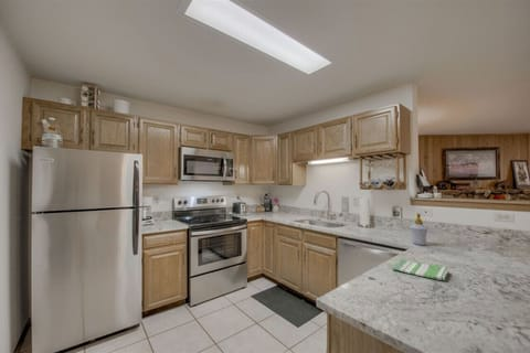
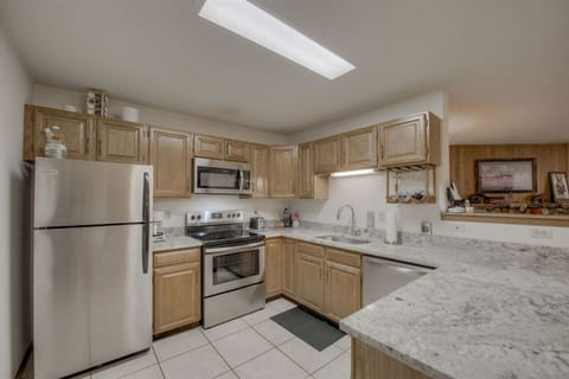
- soap bottle [409,212,430,246]
- dish towel [391,258,449,281]
